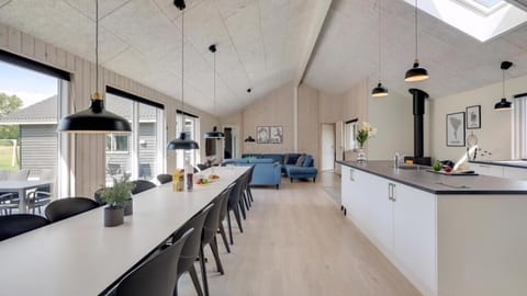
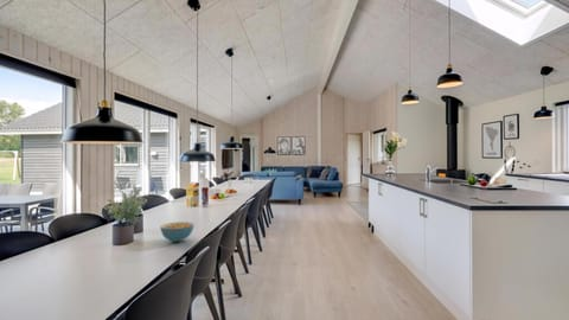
+ cereal bowl [159,220,194,243]
